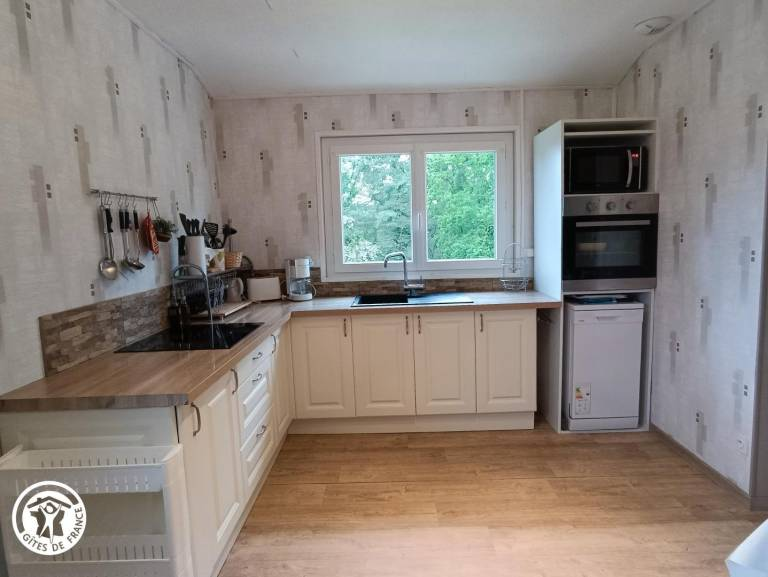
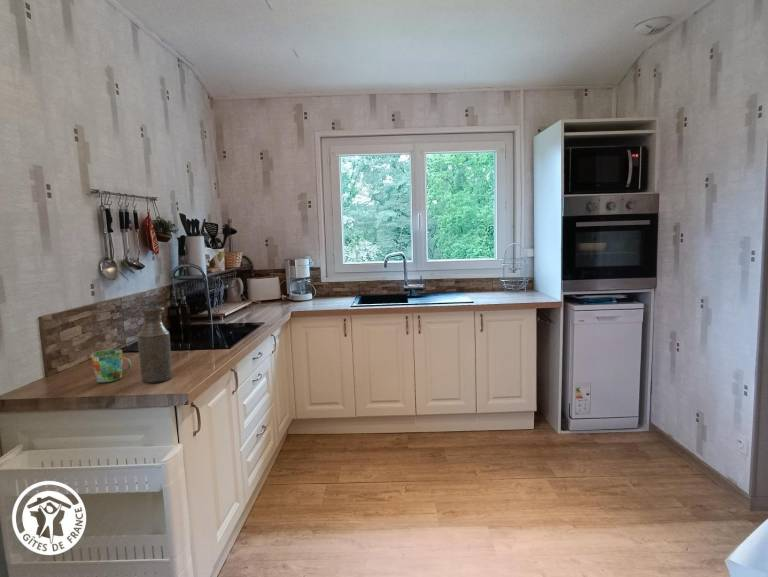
+ mug [90,348,132,384]
+ bottle [137,305,173,384]
